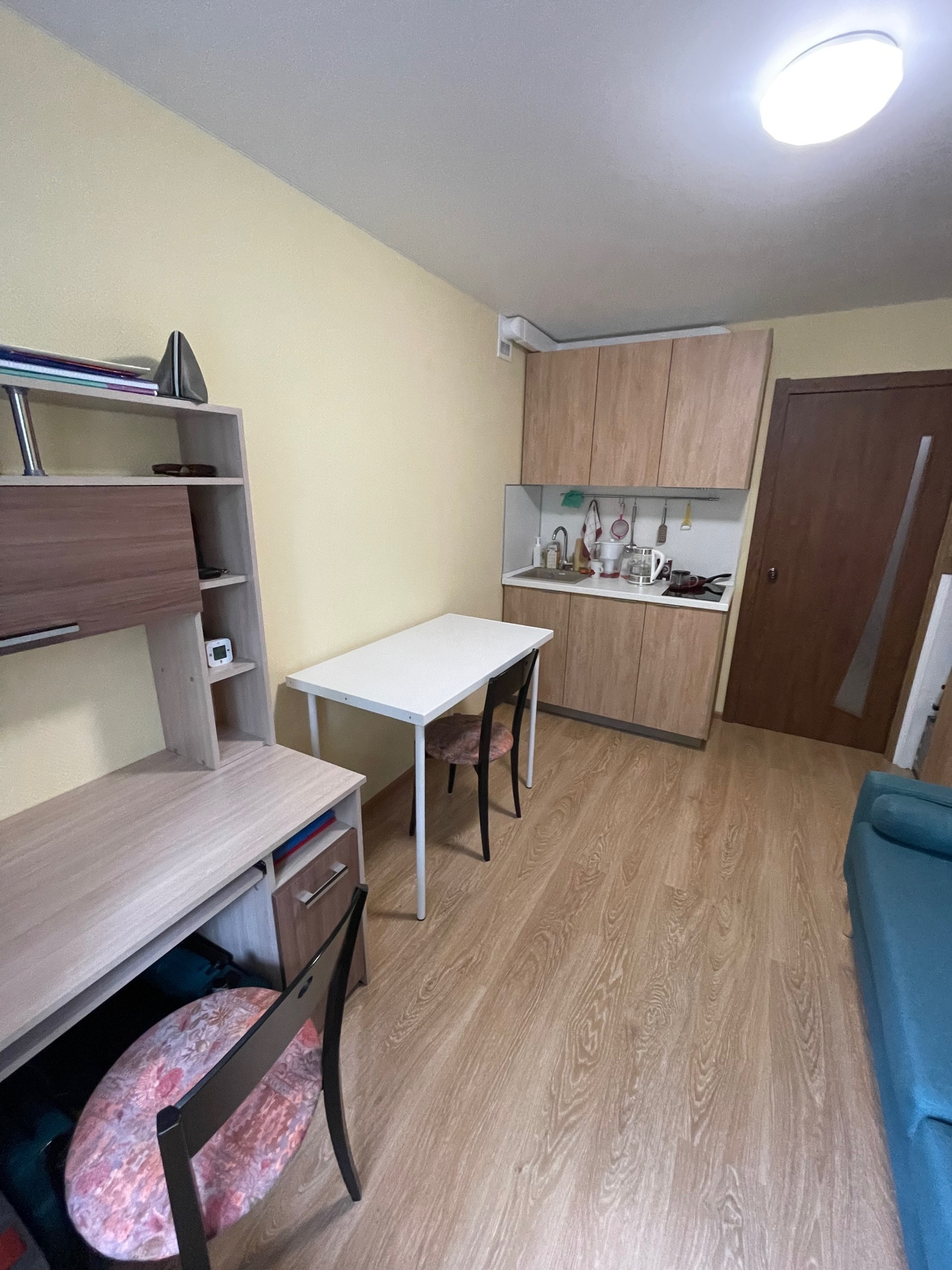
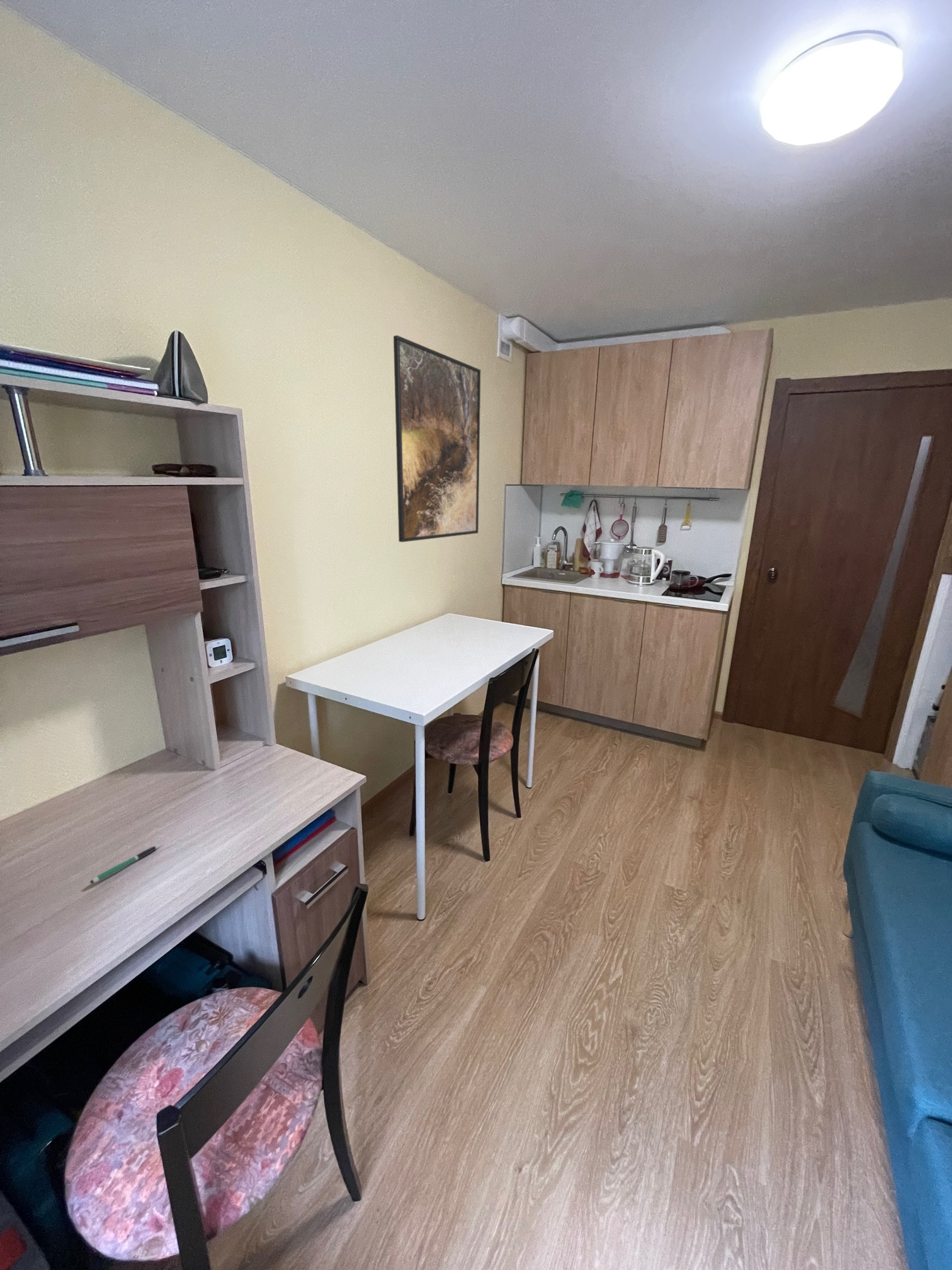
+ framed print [393,335,481,543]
+ pen [89,844,162,884]
